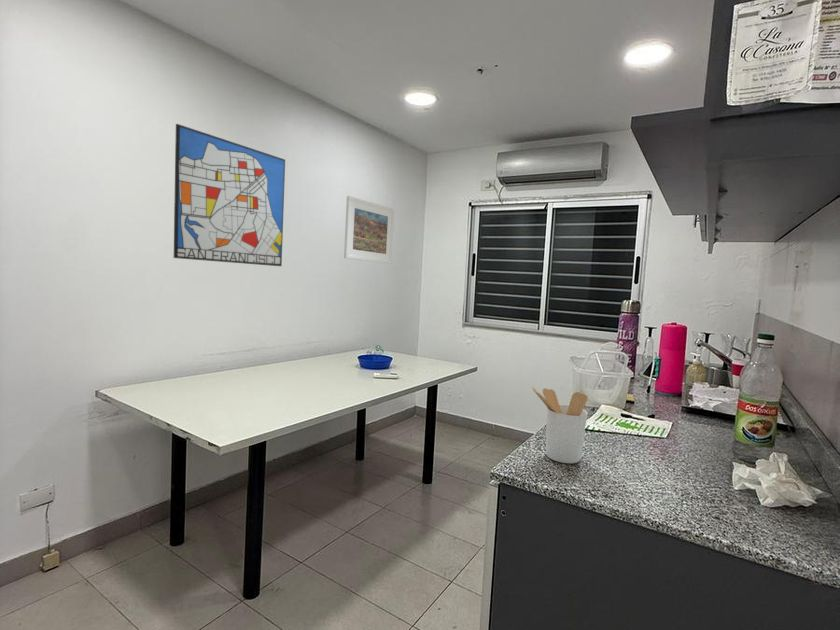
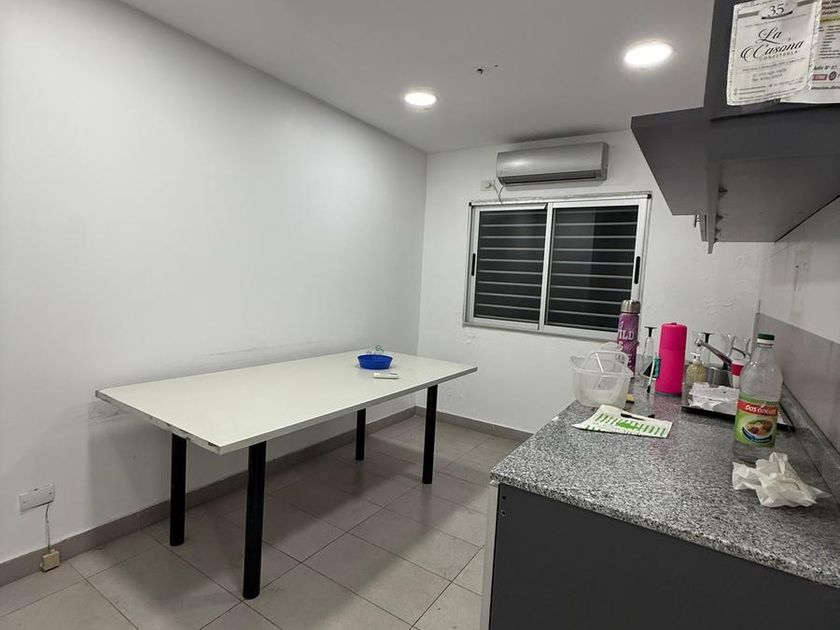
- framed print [343,195,395,264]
- utensil holder [531,386,589,464]
- wall art [173,123,286,267]
